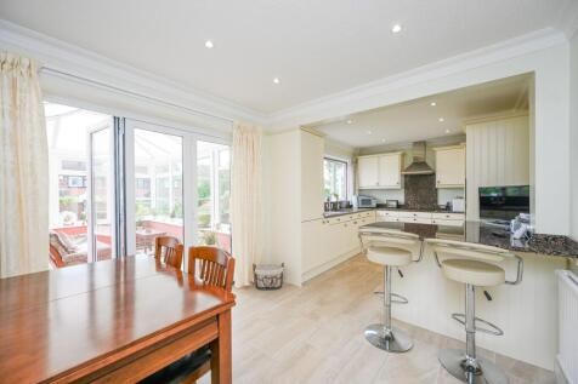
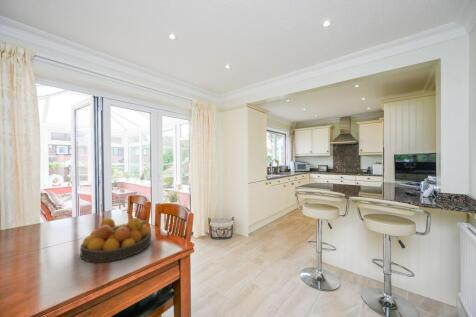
+ fruit bowl [79,217,152,264]
